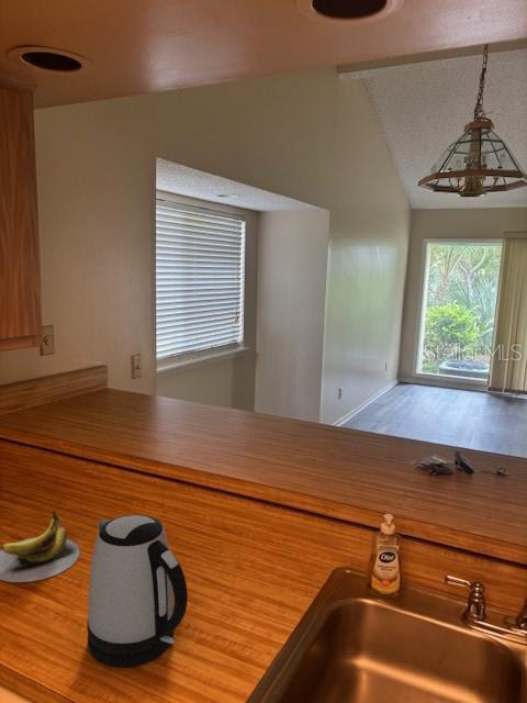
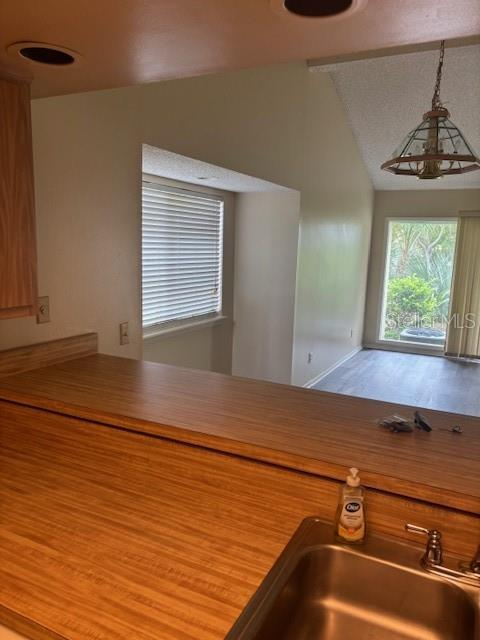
- banana [0,510,81,583]
- kettle [86,514,189,668]
